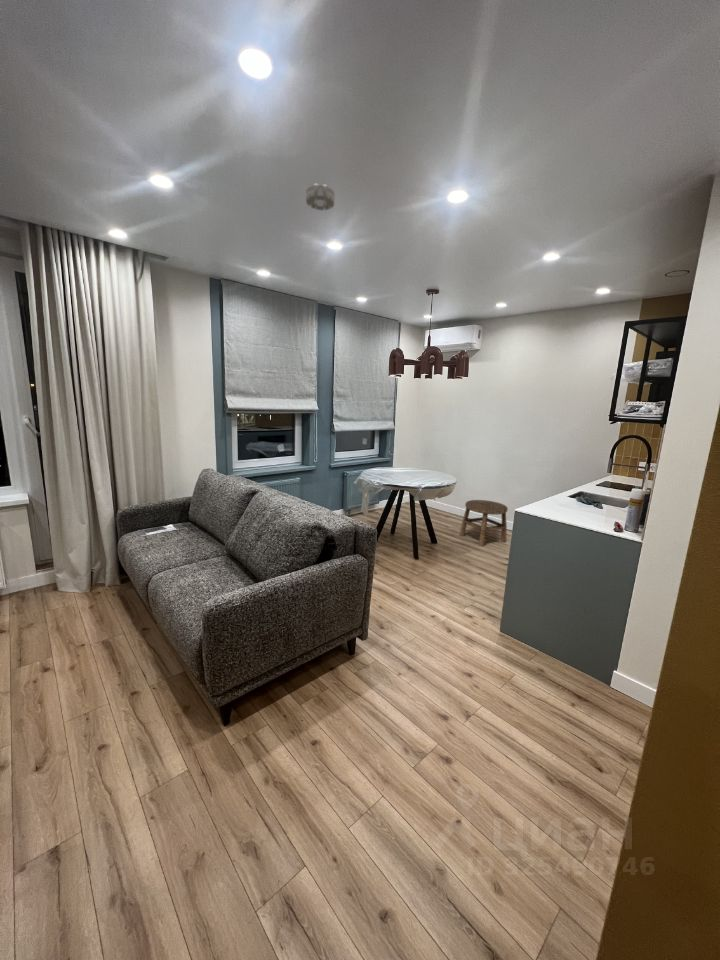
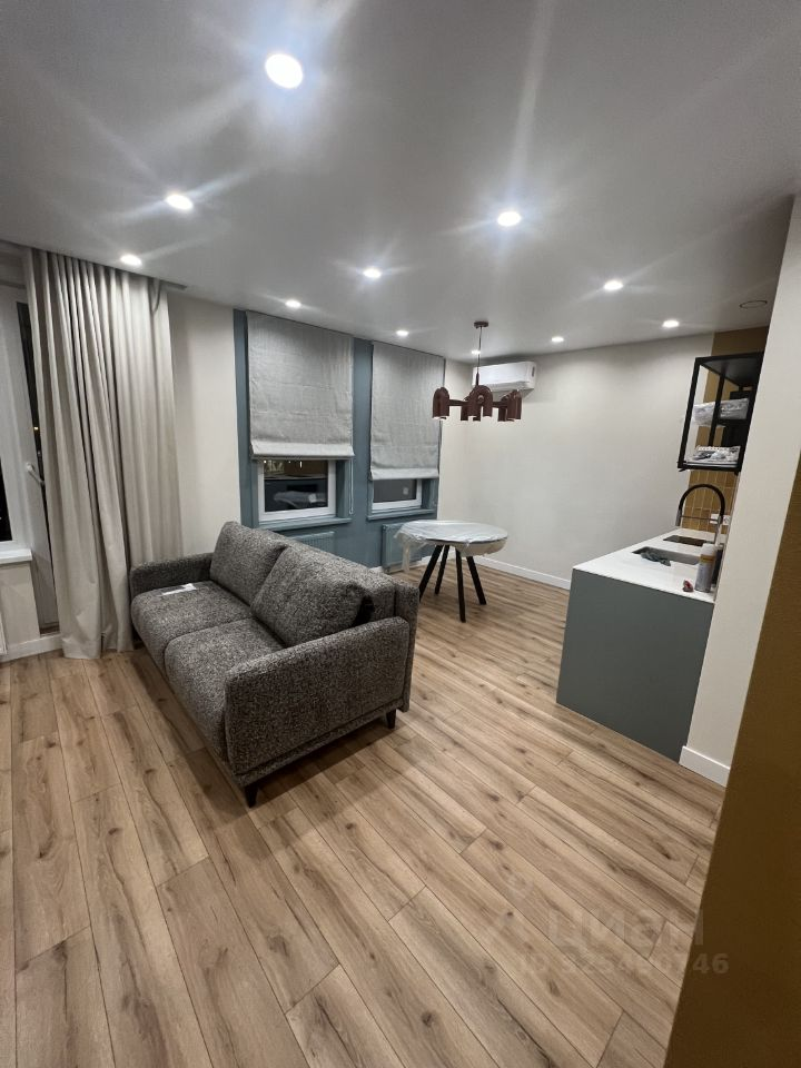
- smoke detector [305,183,336,211]
- stool [459,499,509,547]
